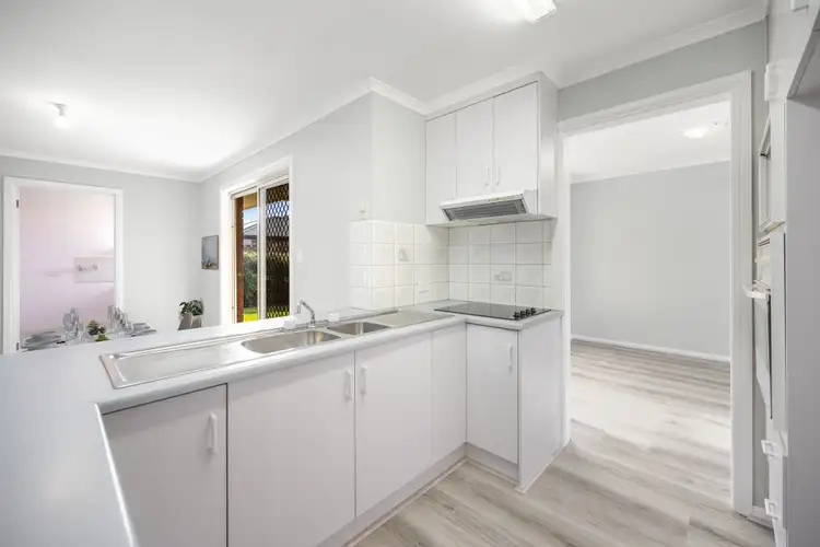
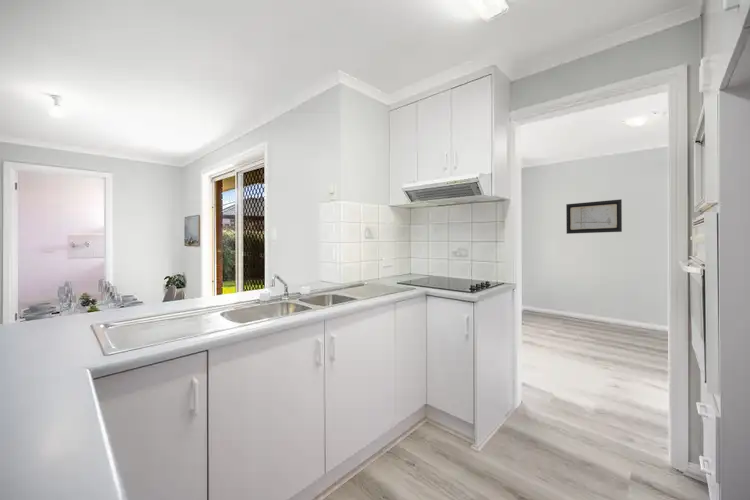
+ wall art [565,198,623,235]
